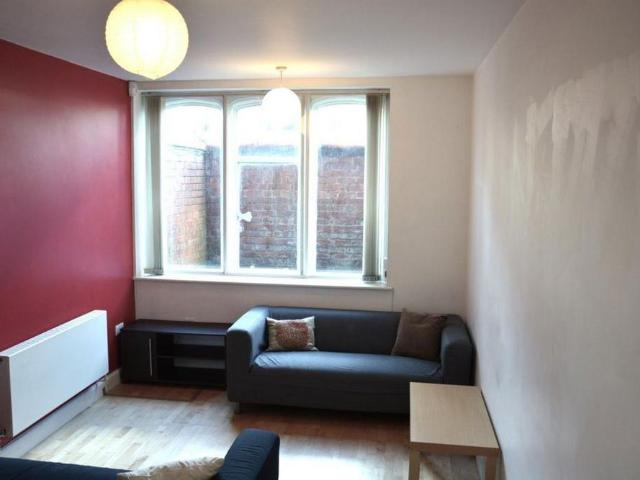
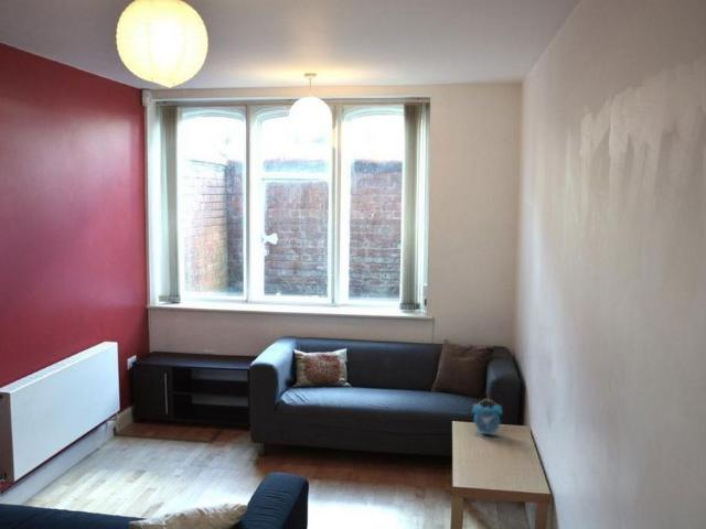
+ alarm clock [472,398,503,438]
